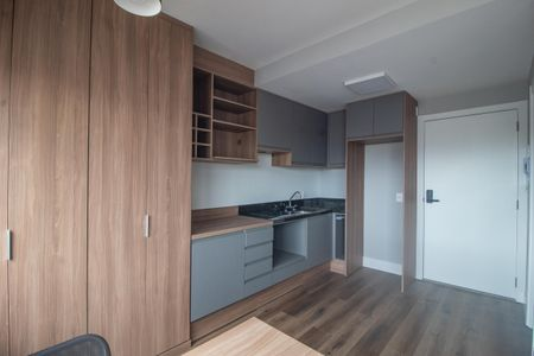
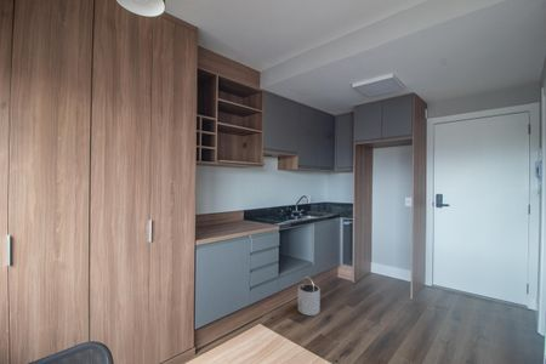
+ bucket [297,275,322,317]
